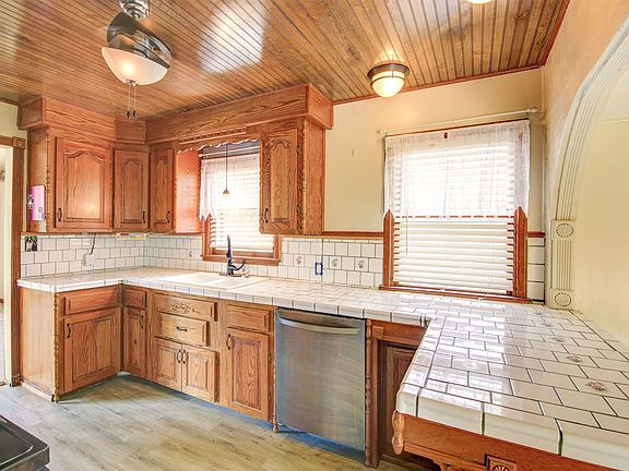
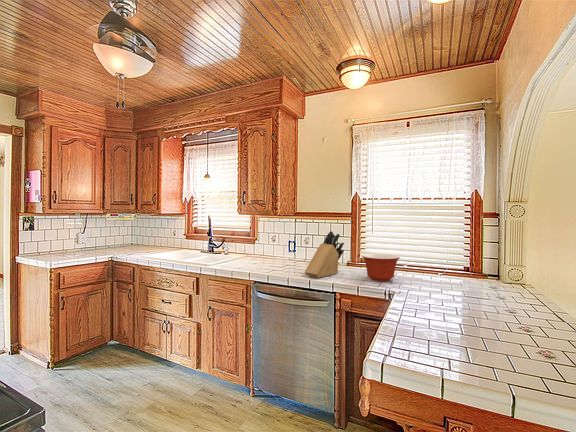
+ knife block [304,230,345,279]
+ mixing bowl [361,253,401,282]
